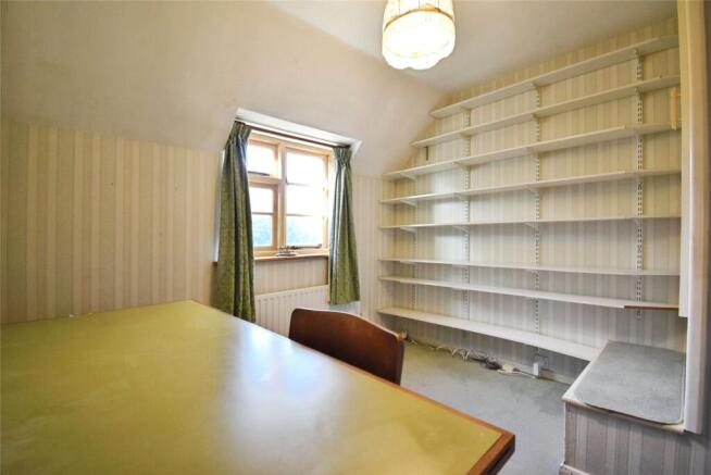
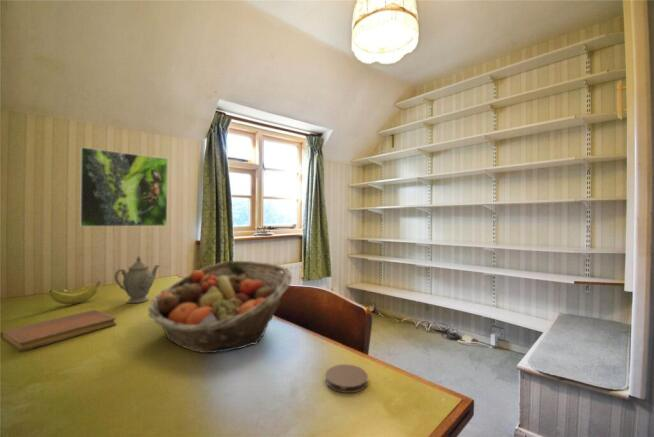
+ notebook [0,309,117,352]
+ fruit basket [147,260,293,354]
+ coaster [325,363,369,394]
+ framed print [79,146,169,228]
+ chinaware [113,255,161,304]
+ banana [48,280,102,305]
